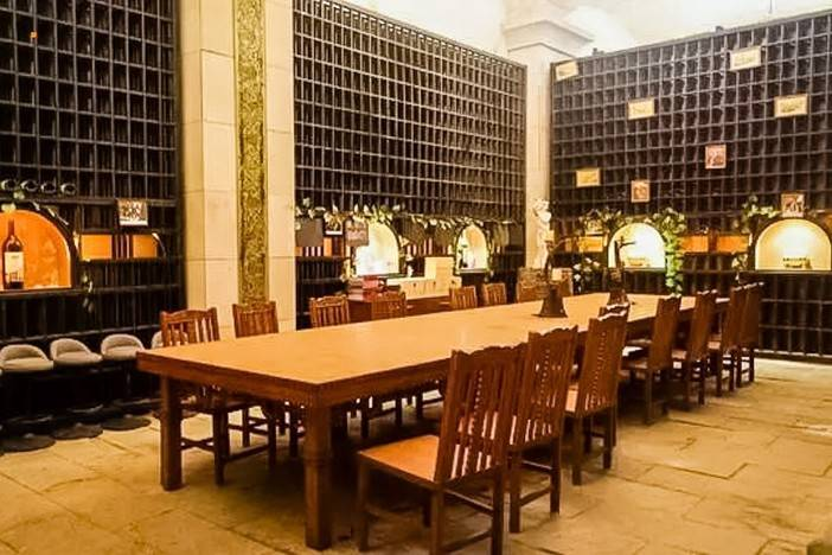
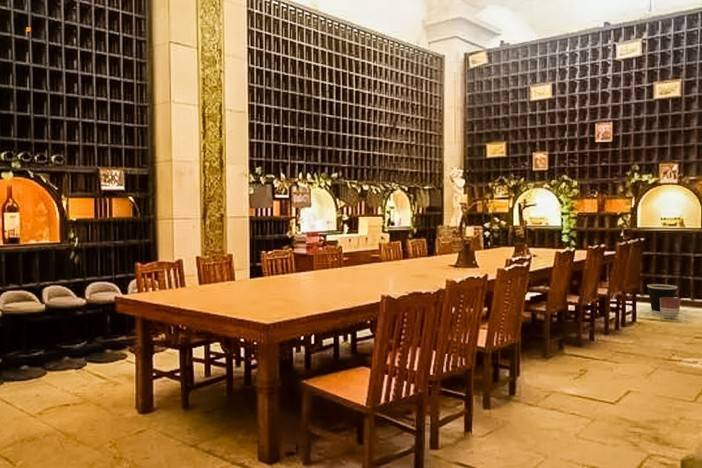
+ wastebasket [646,283,678,315]
+ planter [660,297,681,320]
